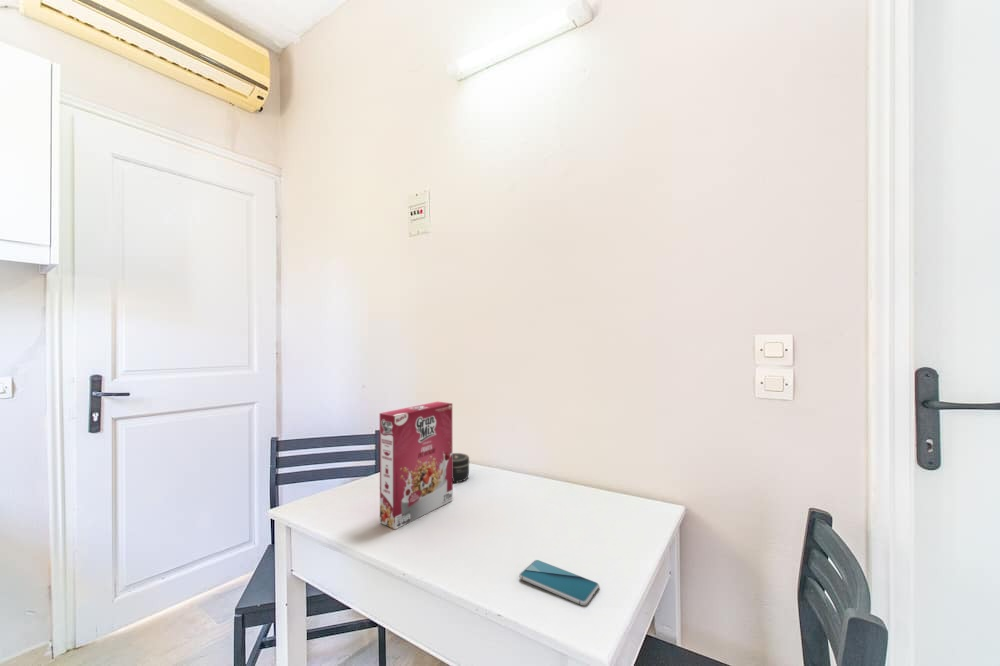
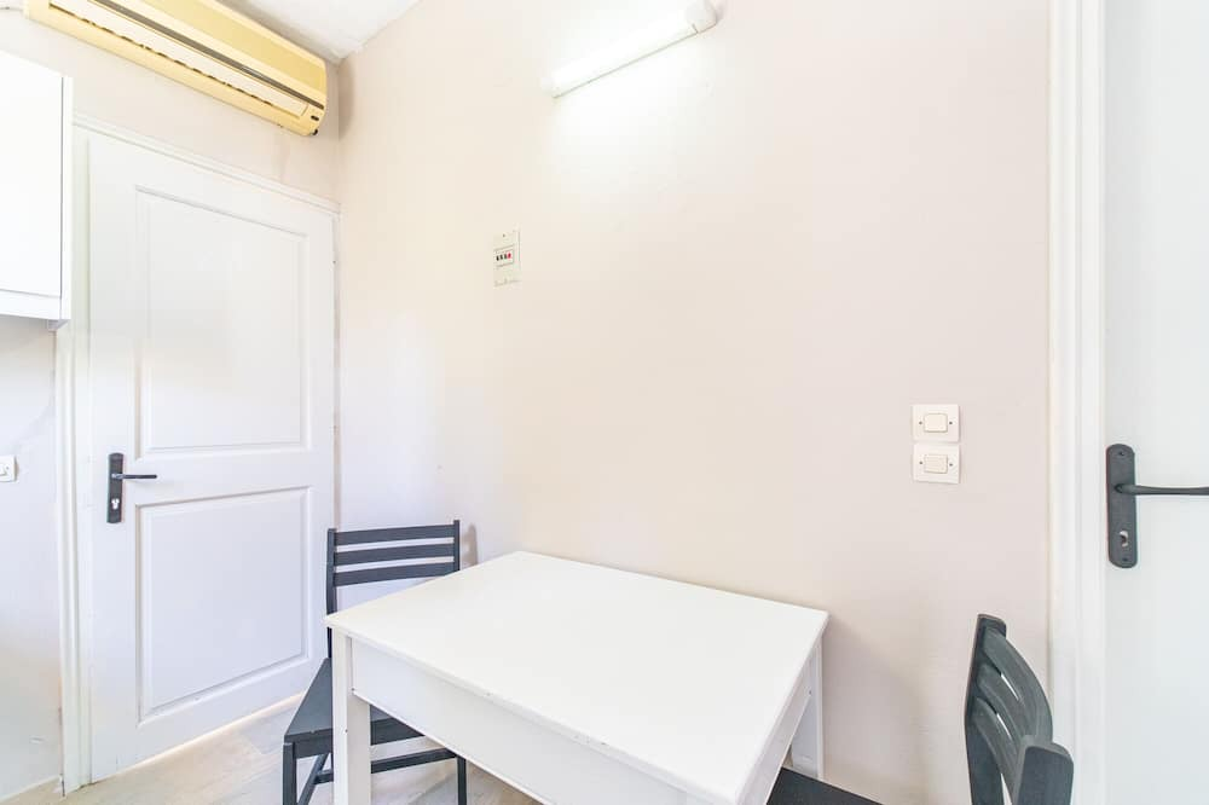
- smartphone [518,559,600,606]
- cereal box [379,401,454,530]
- jar [452,452,470,483]
